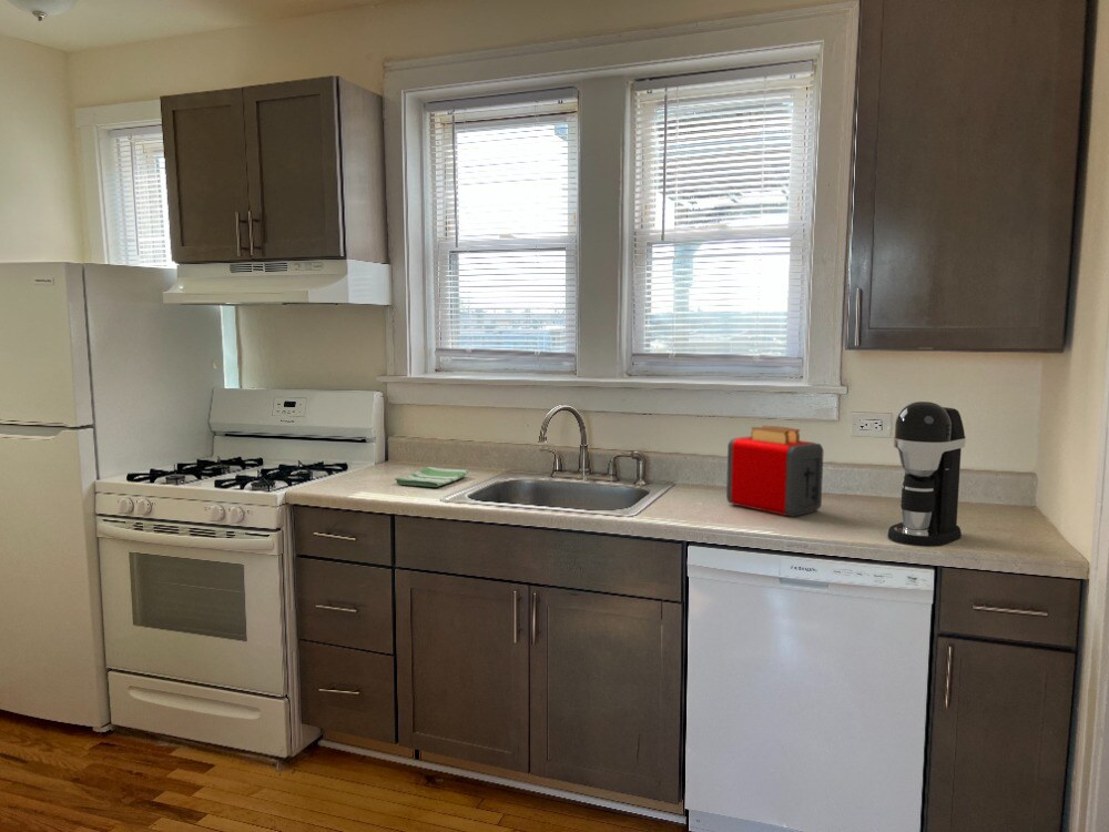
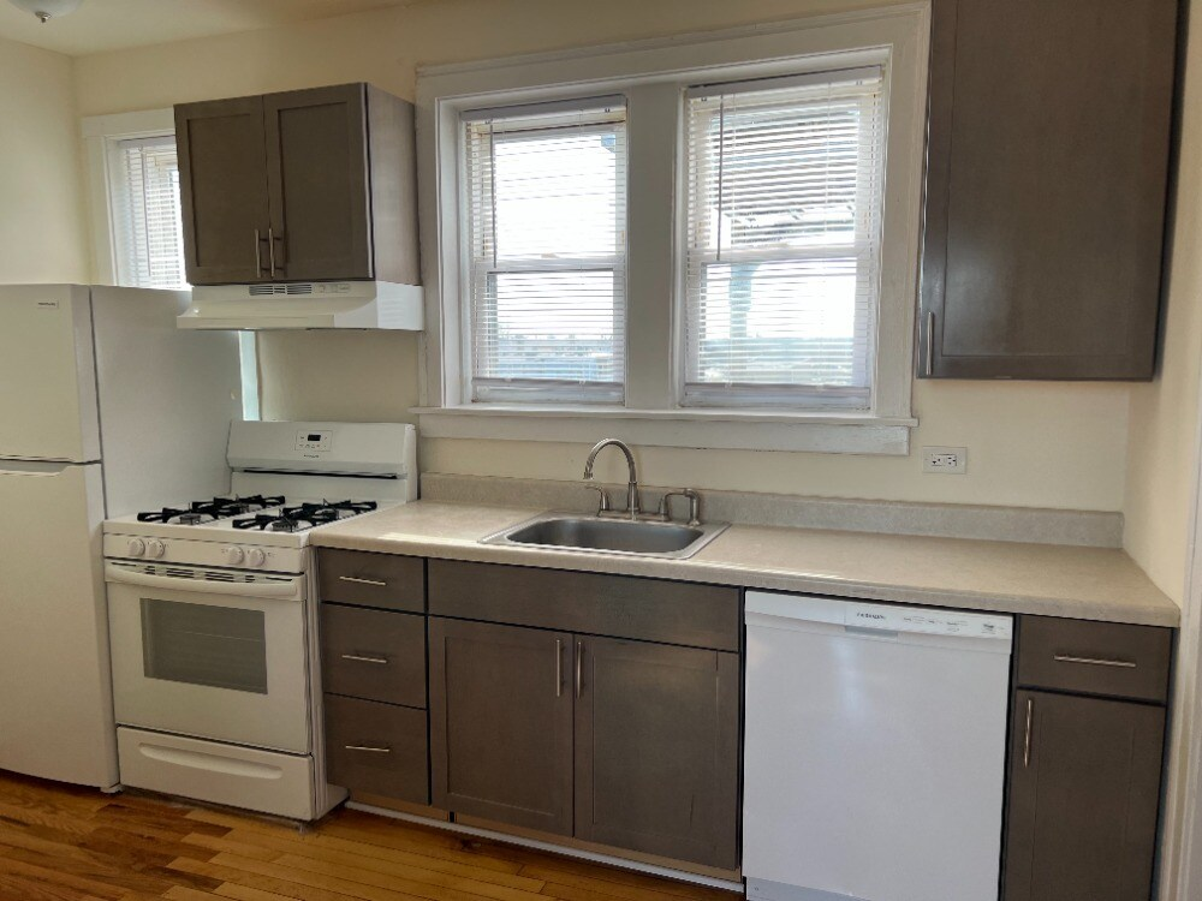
- dish towel [394,466,469,488]
- toaster [725,425,825,518]
- coffee maker [887,400,967,548]
